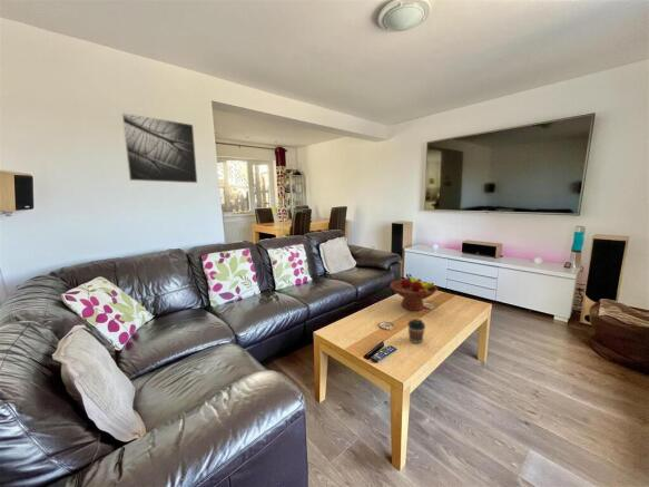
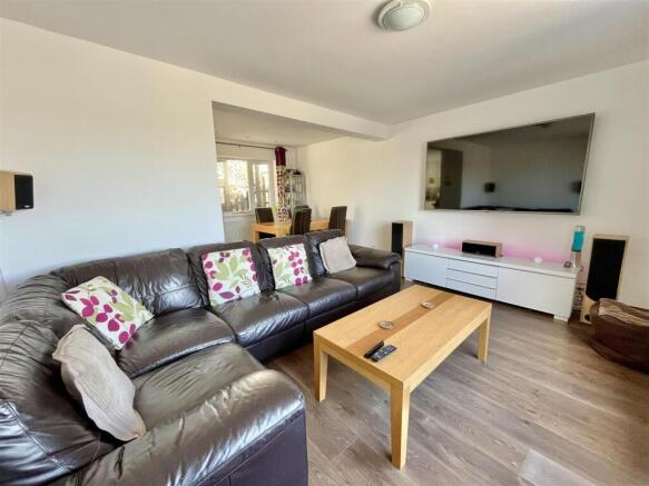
- coffee cup [406,318,426,344]
- fruit bowl [390,273,439,312]
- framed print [121,111,198,184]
